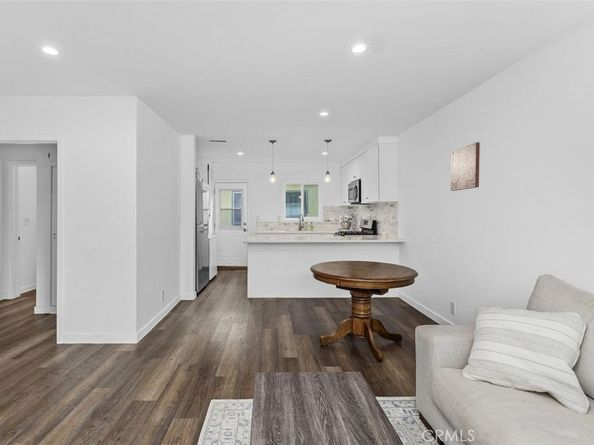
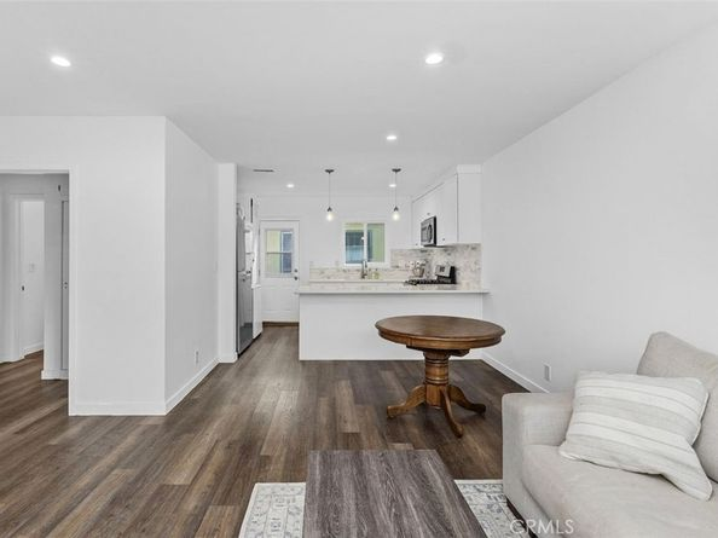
- wall art [450,141,481,192]
